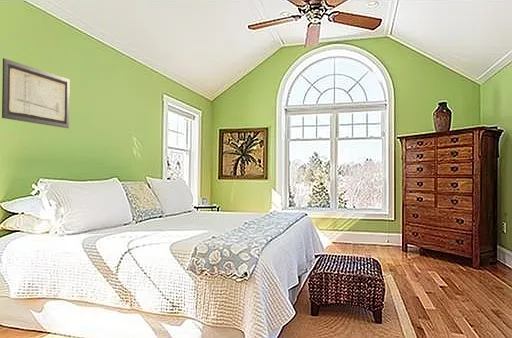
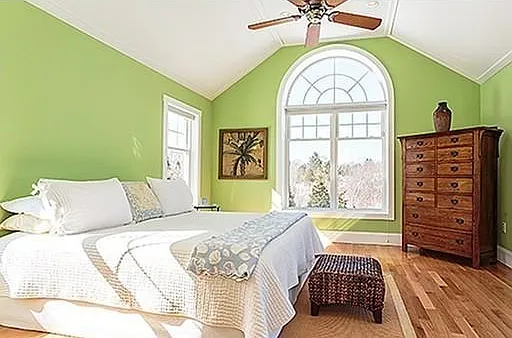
- wall art [1,57,71,129]
